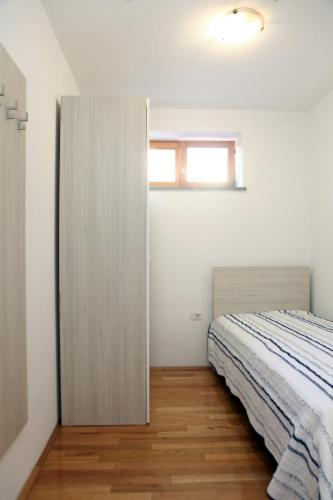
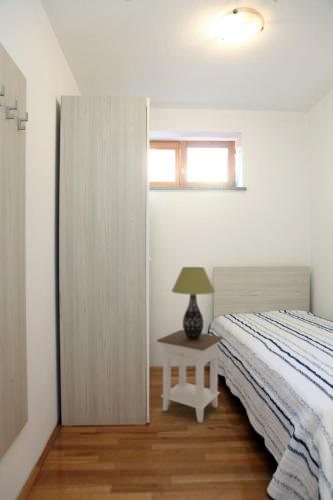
+ table lamp [171,266,216,341]
+ nightstand [156,329,224,424]
